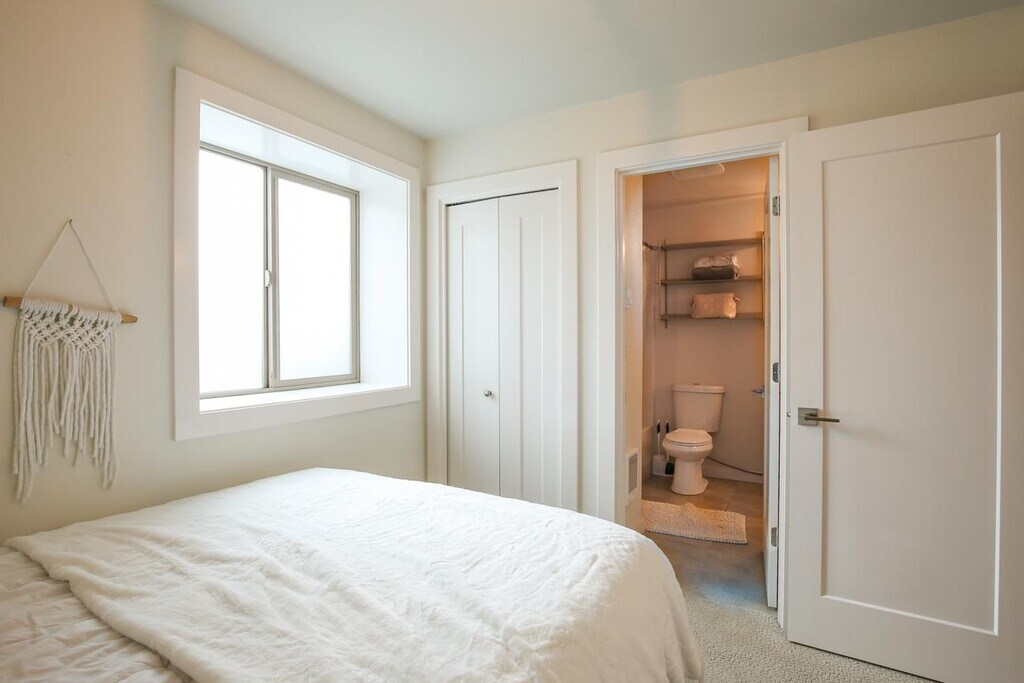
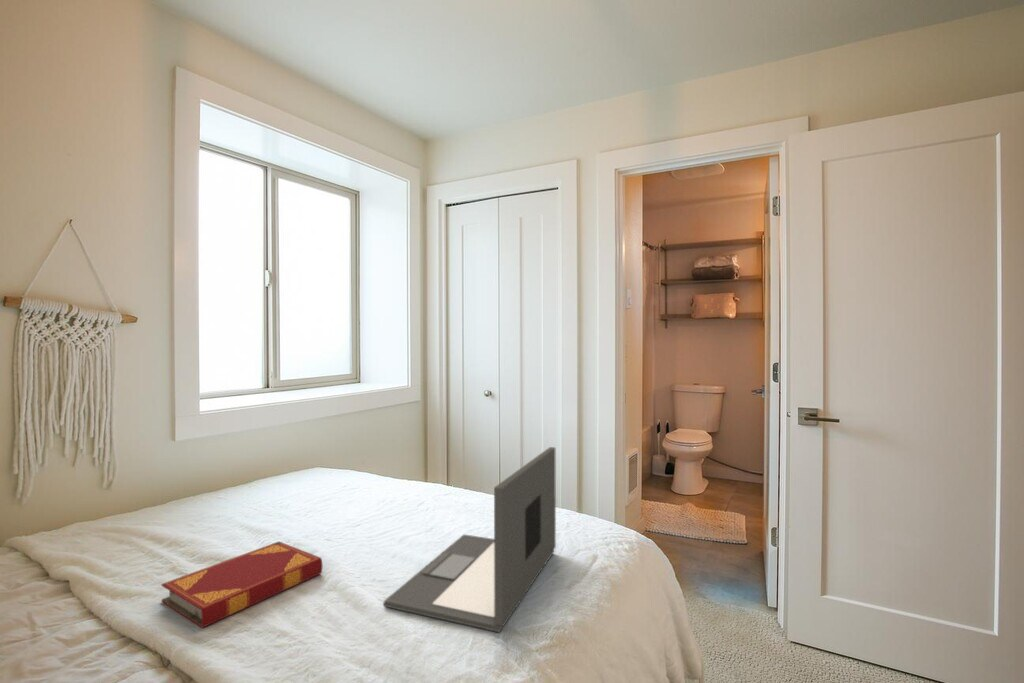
+ laptop [383,446,557,634]
+ hardback book [160,541,323,628]
